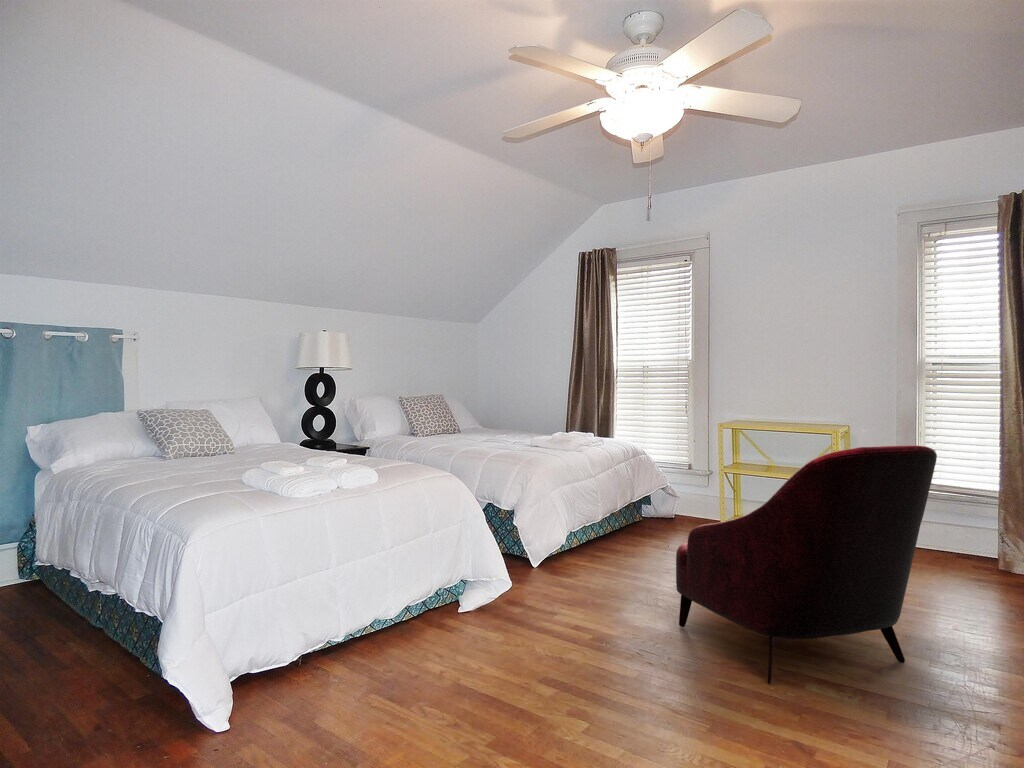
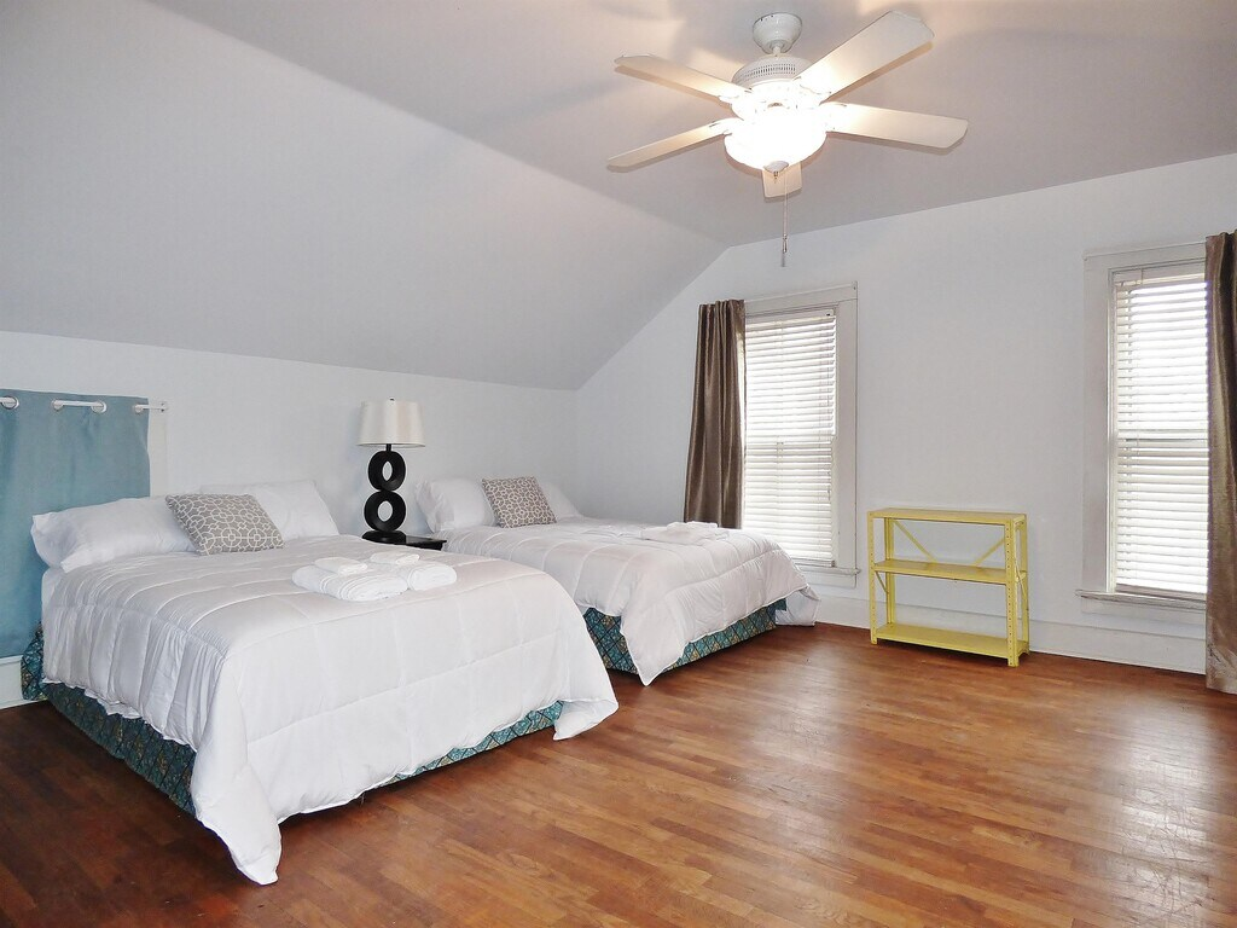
- armchair [675,444,938,685]
